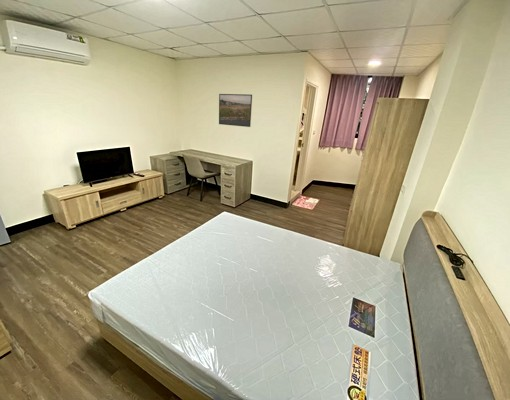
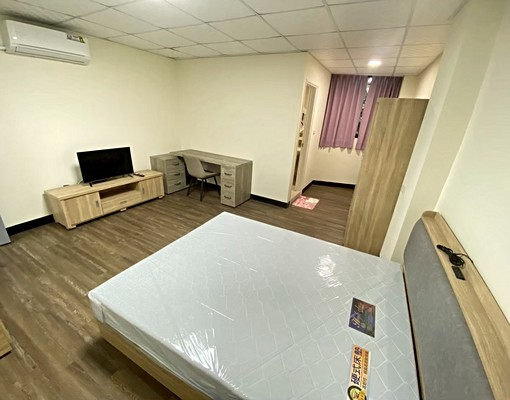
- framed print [218,93,253,128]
